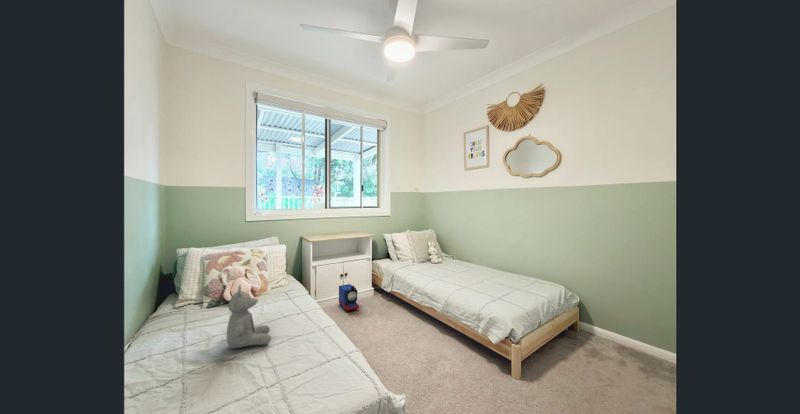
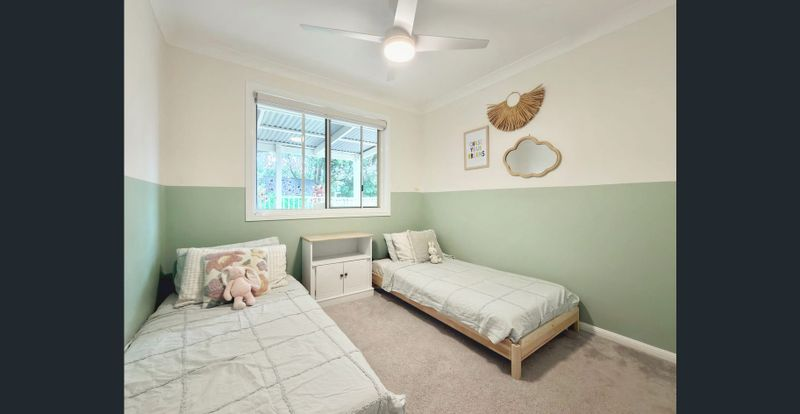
- teddy bear [226,284,272,349]
- toy train [338,283,360,311]
